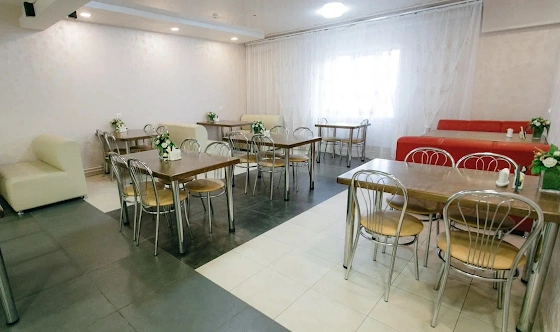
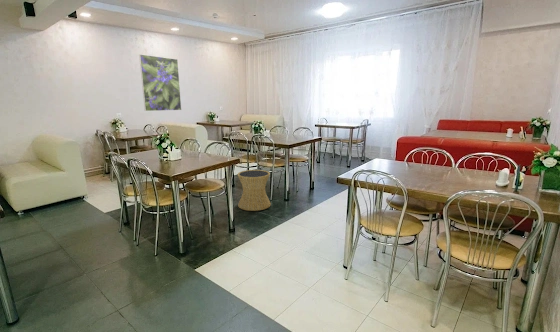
+ side table [237,169,272,212]
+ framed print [138,53,182,112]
